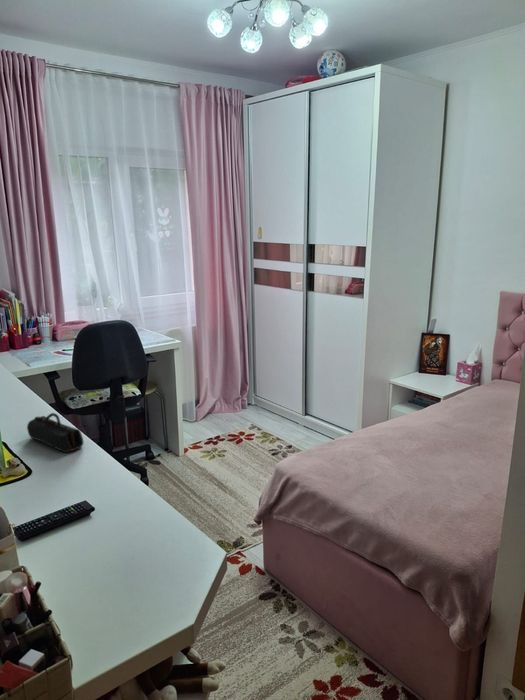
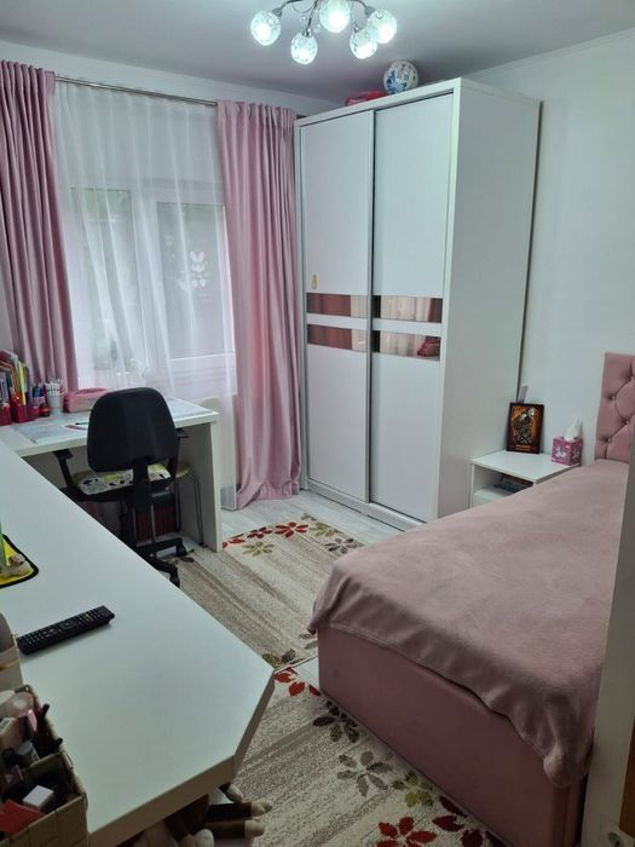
- pencil case [26,412,85,453]
